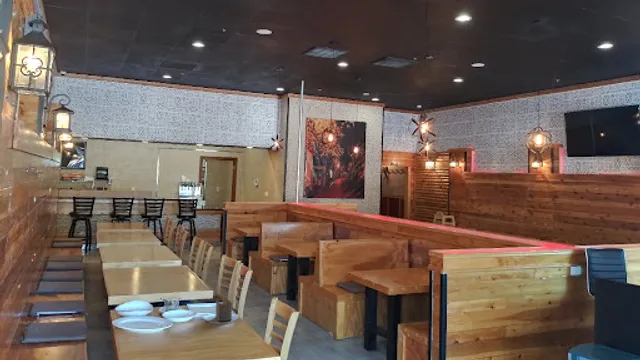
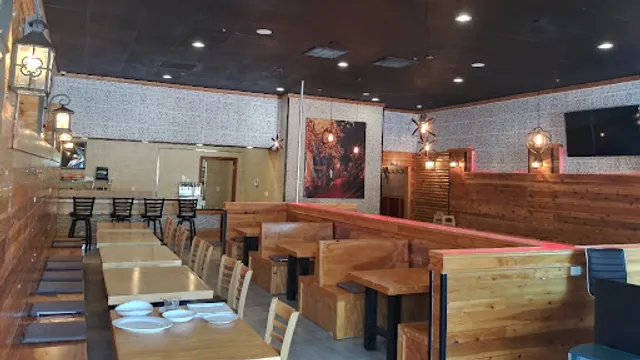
- napkin holder [215,292,233,322]
